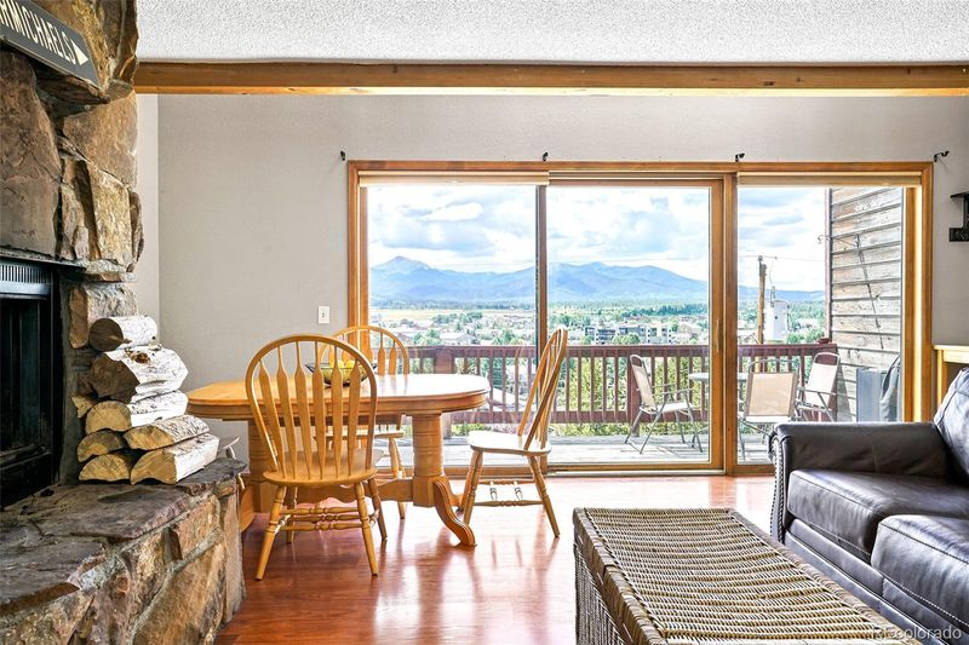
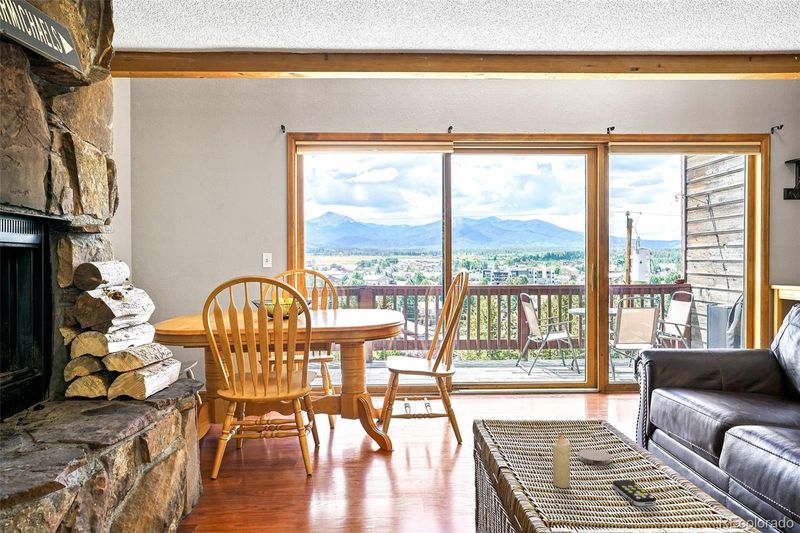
+ coaster [577,448,612,466]
+ candle [551,432,572,489]
+ remote control [612,479,657,507]
